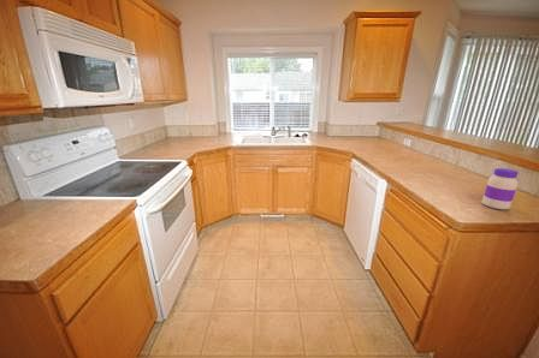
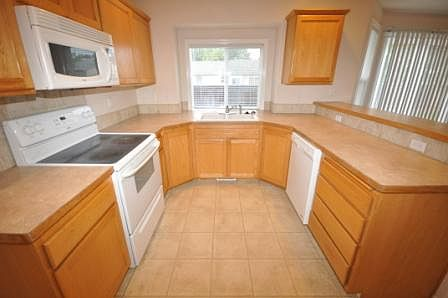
- jar [481,167,520,210]
